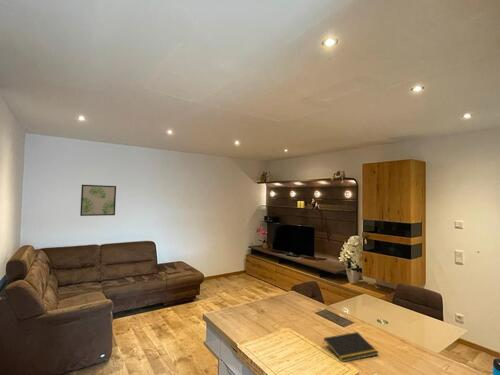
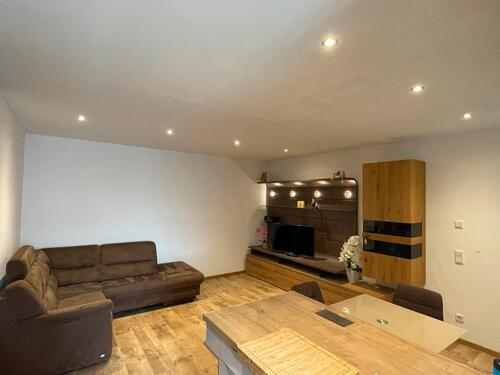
- wall art [79,184,117,217]
- notepad [322,331,380,363]
